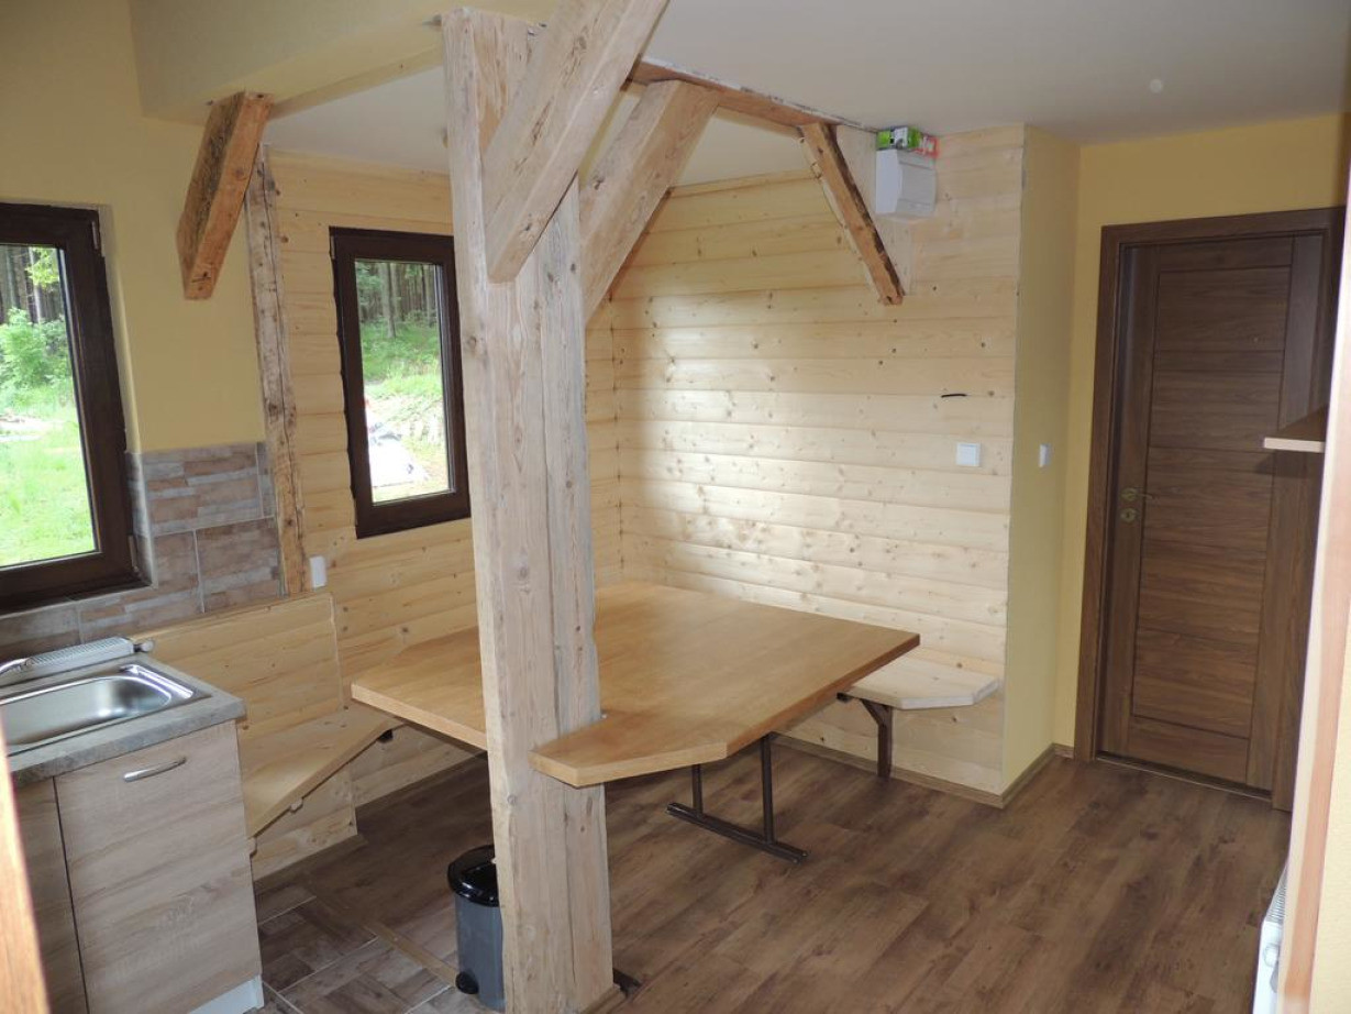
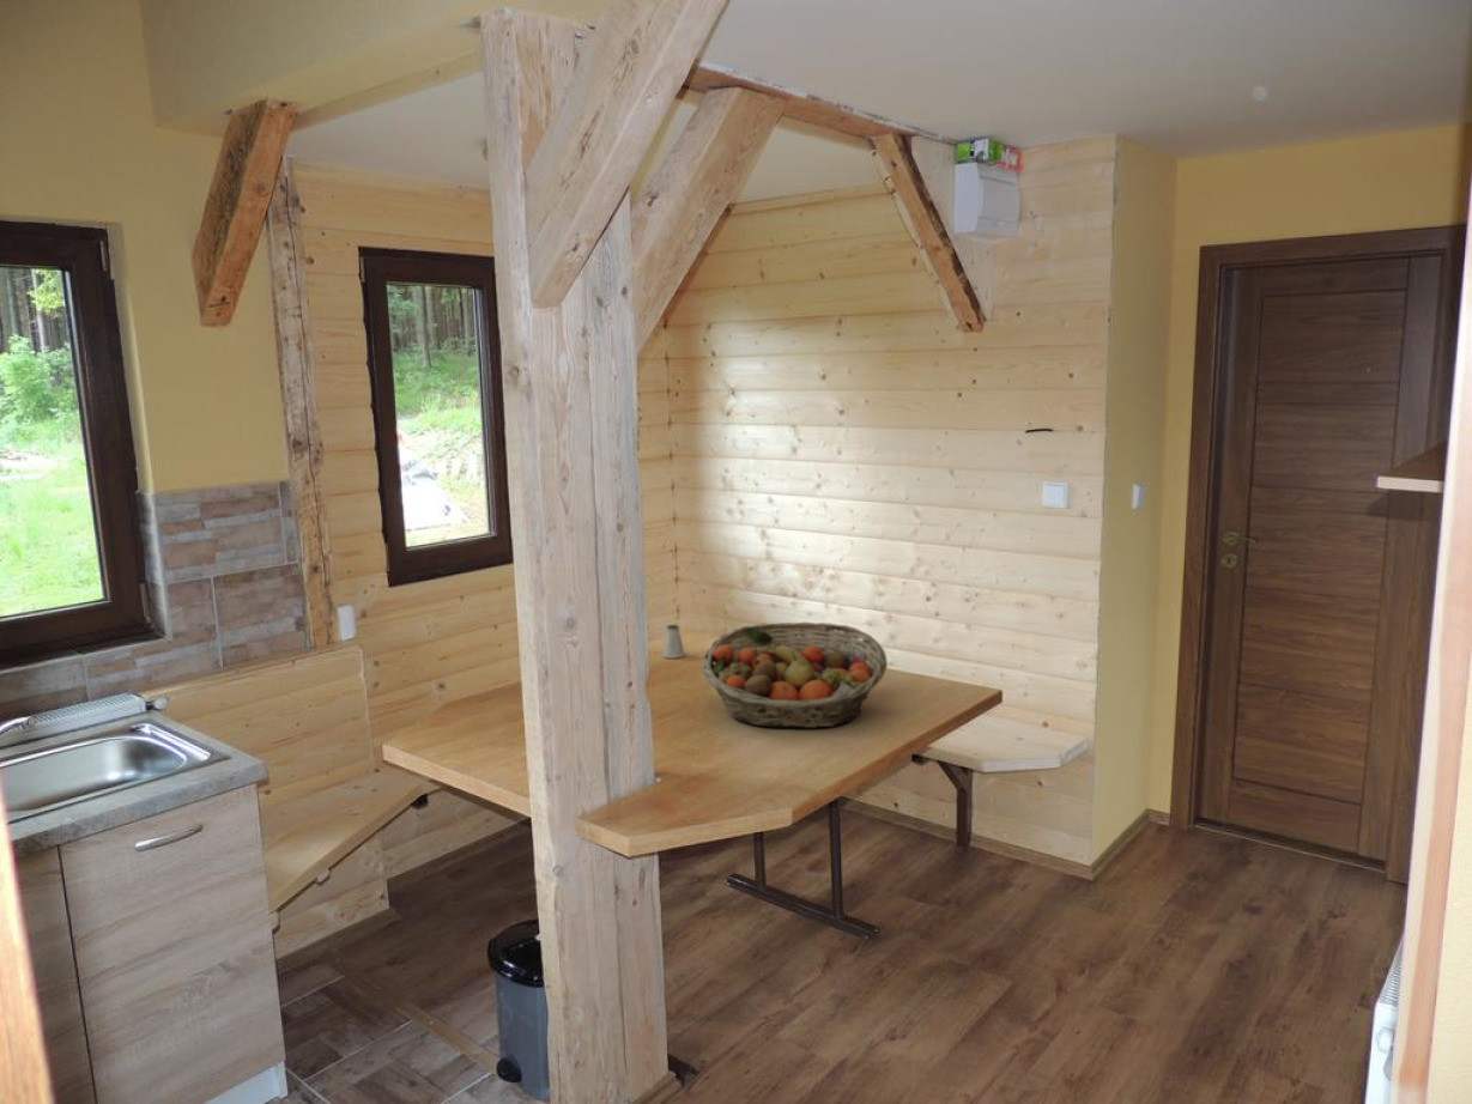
+ saltshaker [661,624,686,660]
+ fruit basket [701,621,889,729]
